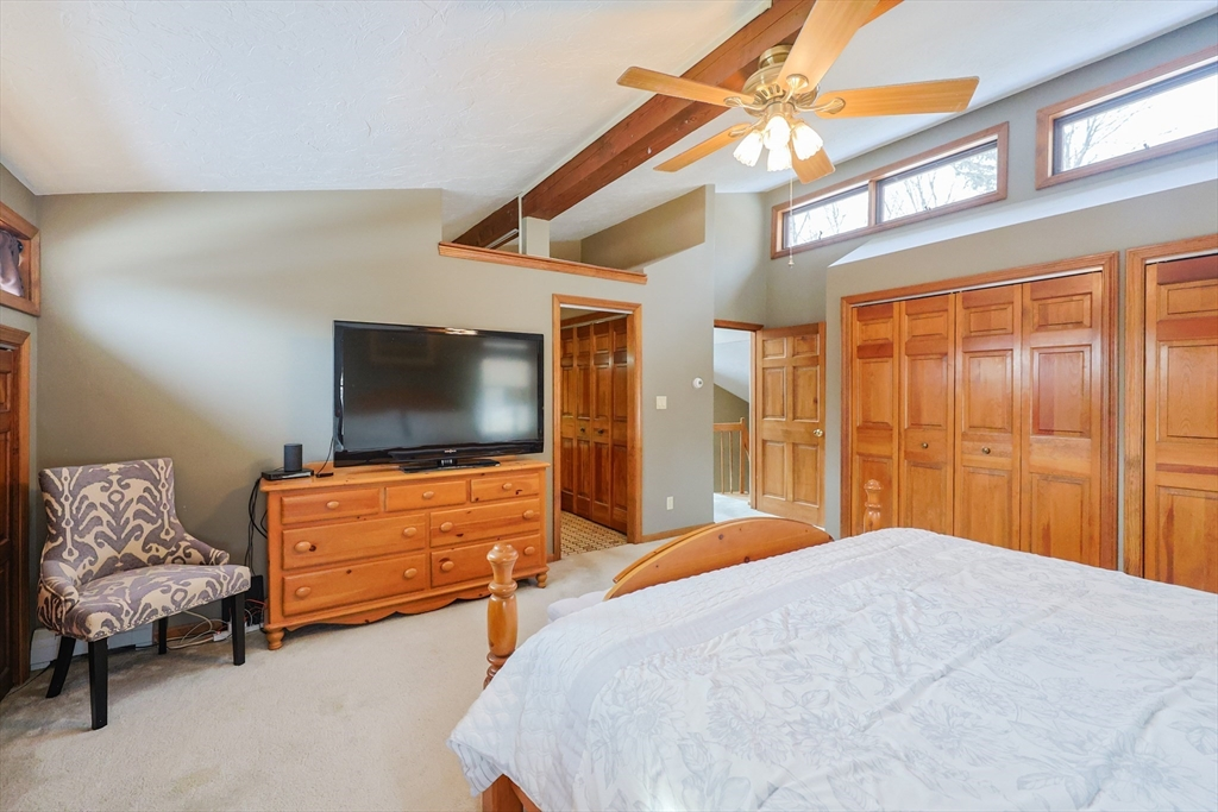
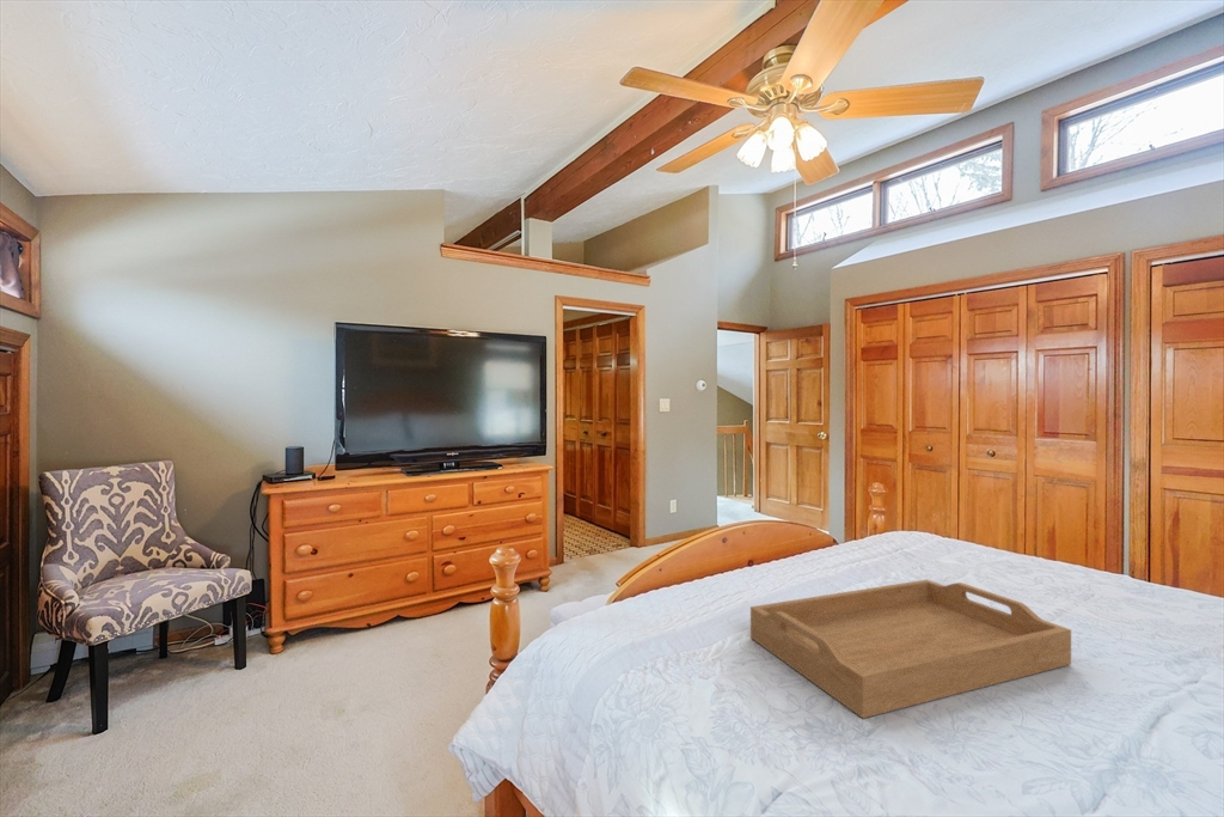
+ serving tray [749,579,1072,719]
